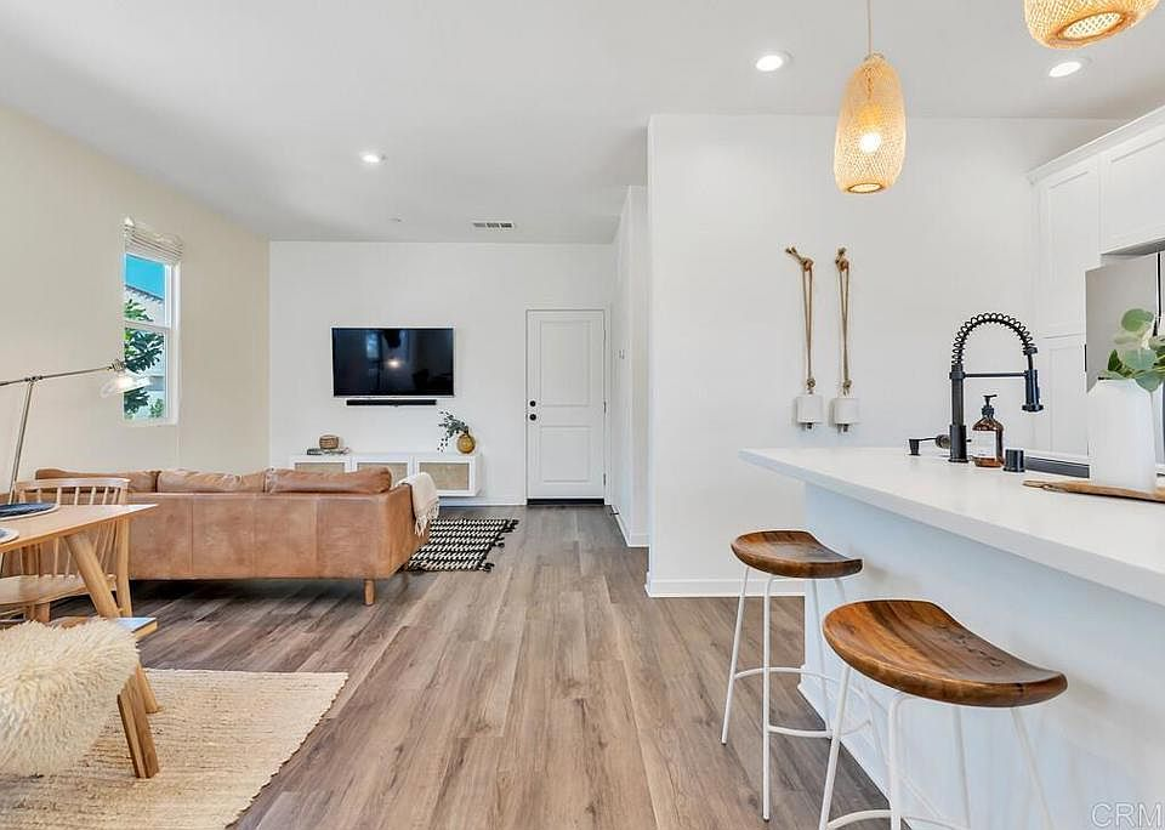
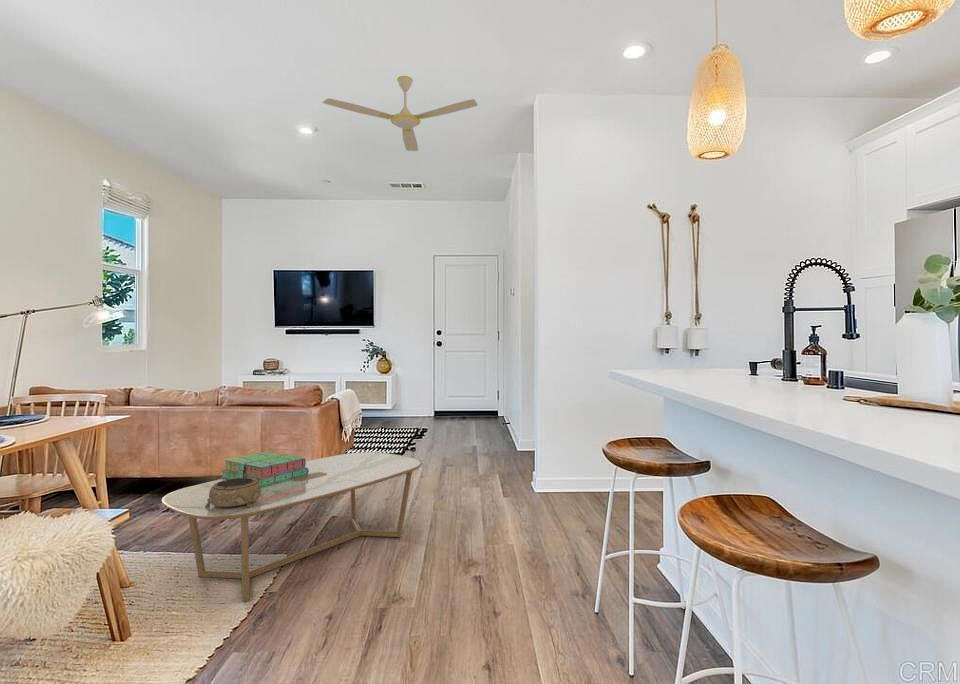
+ ceiling fan [322,75,479,152]
+ decorative bowl [205,478,261,507]
+ coffee table [161,451,423,602]
+ stack of books [220,451,309,487]
